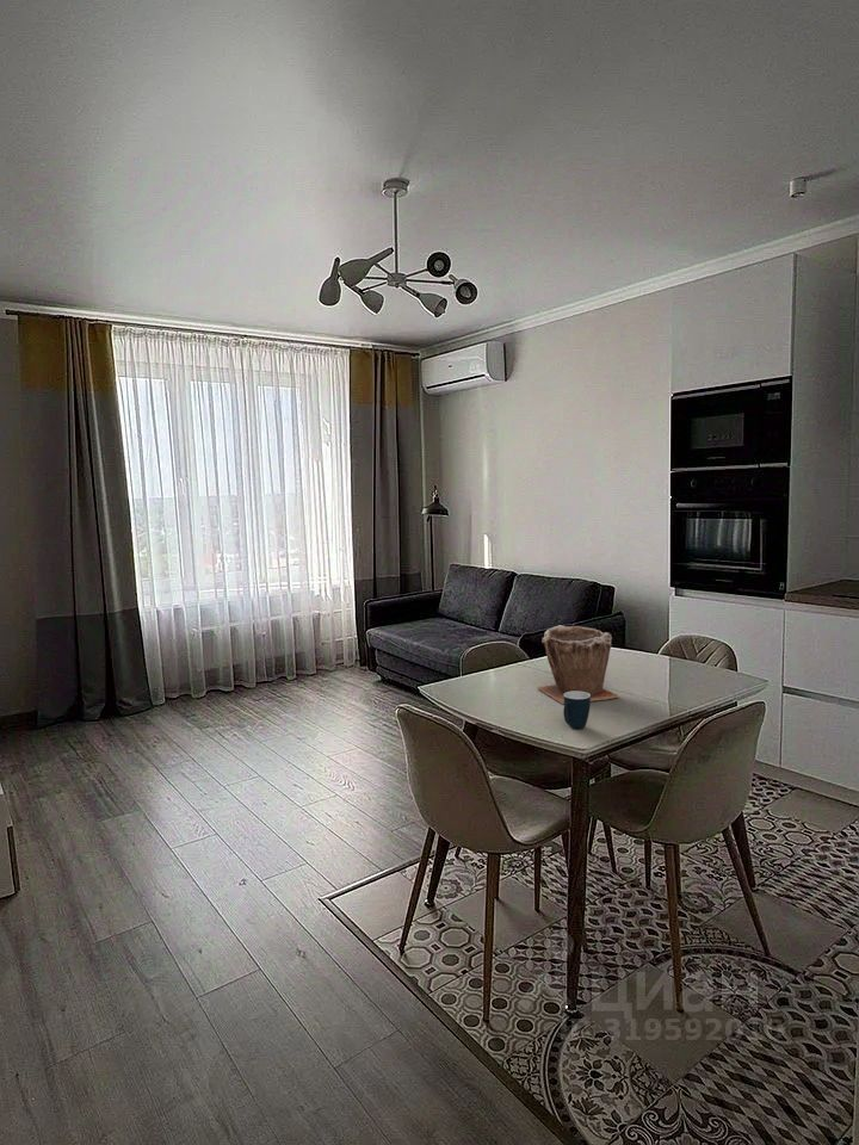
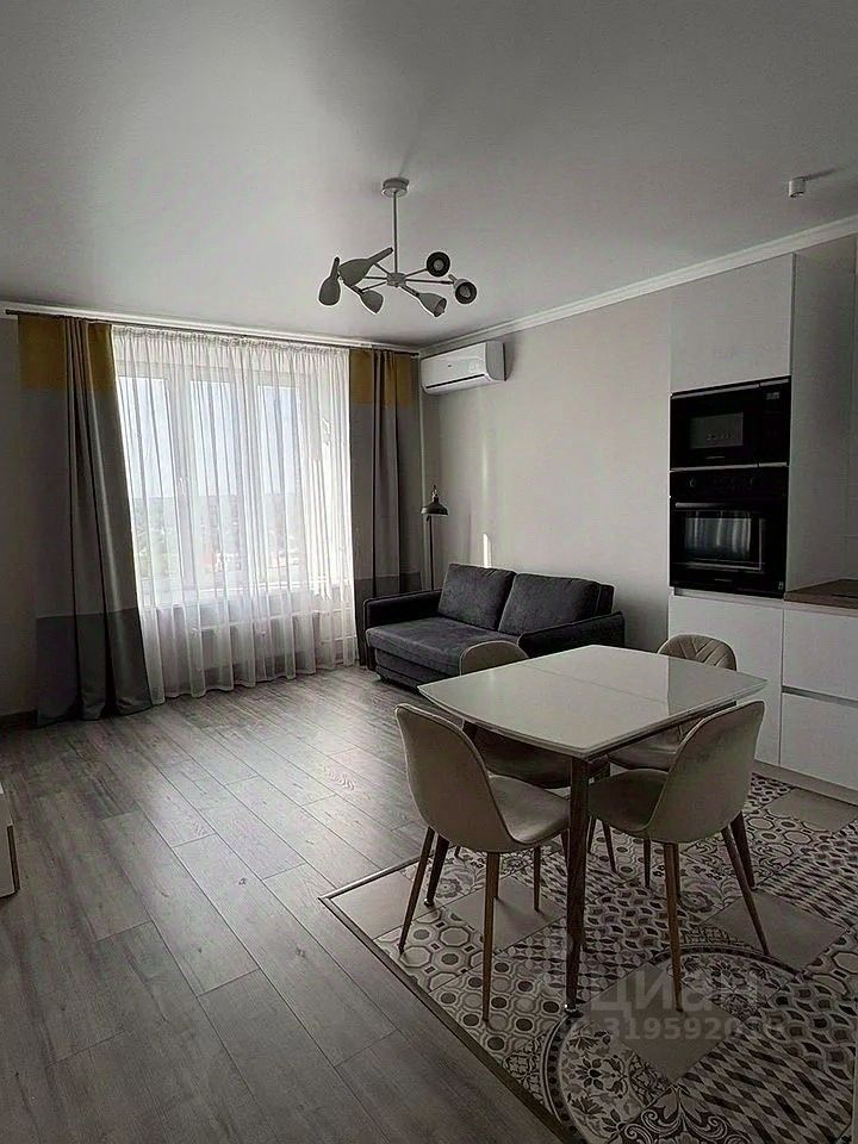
- plant pot [537,624,619,705]
- mug [562,691,592,730]
